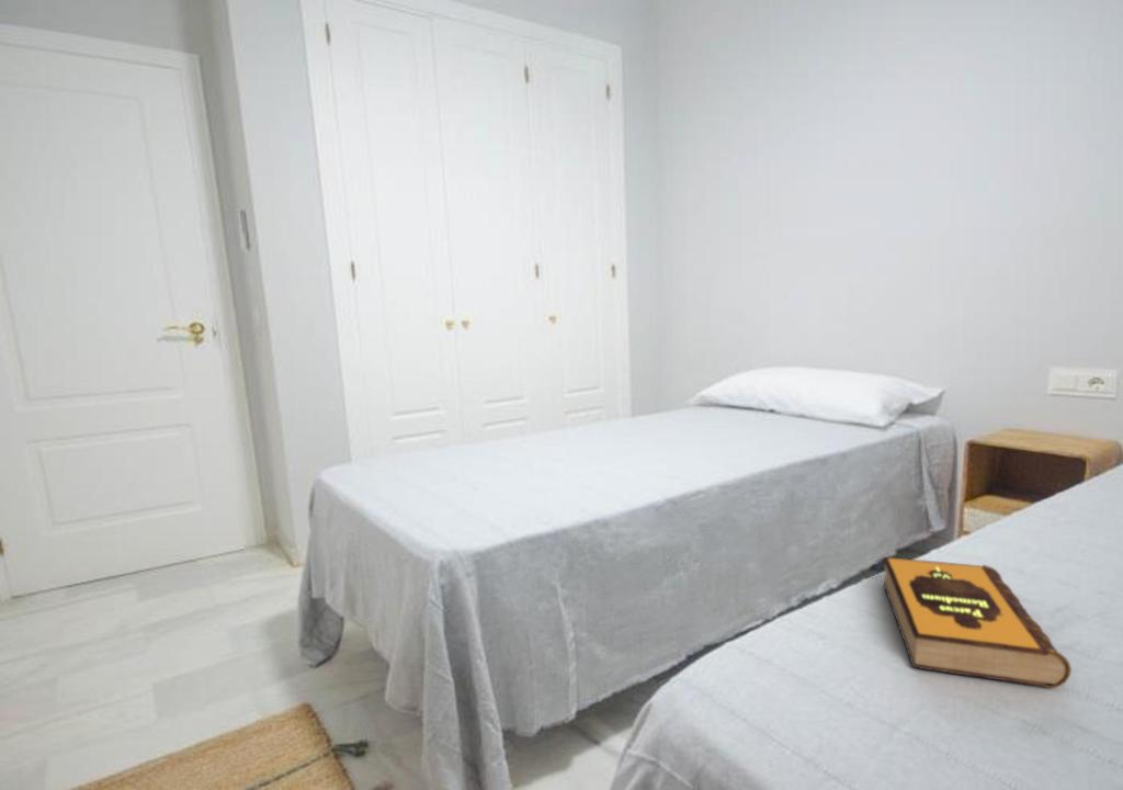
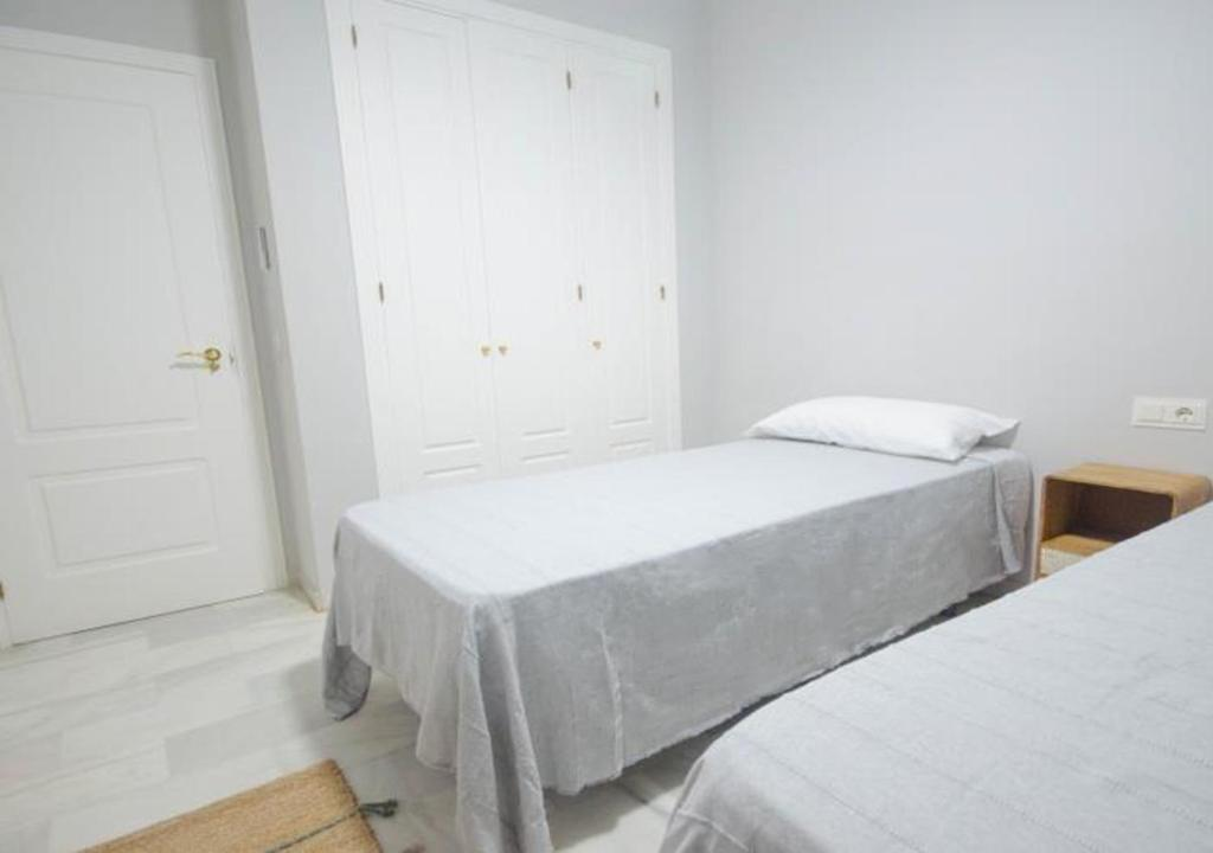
- hardback book [882,556,1073,689]
